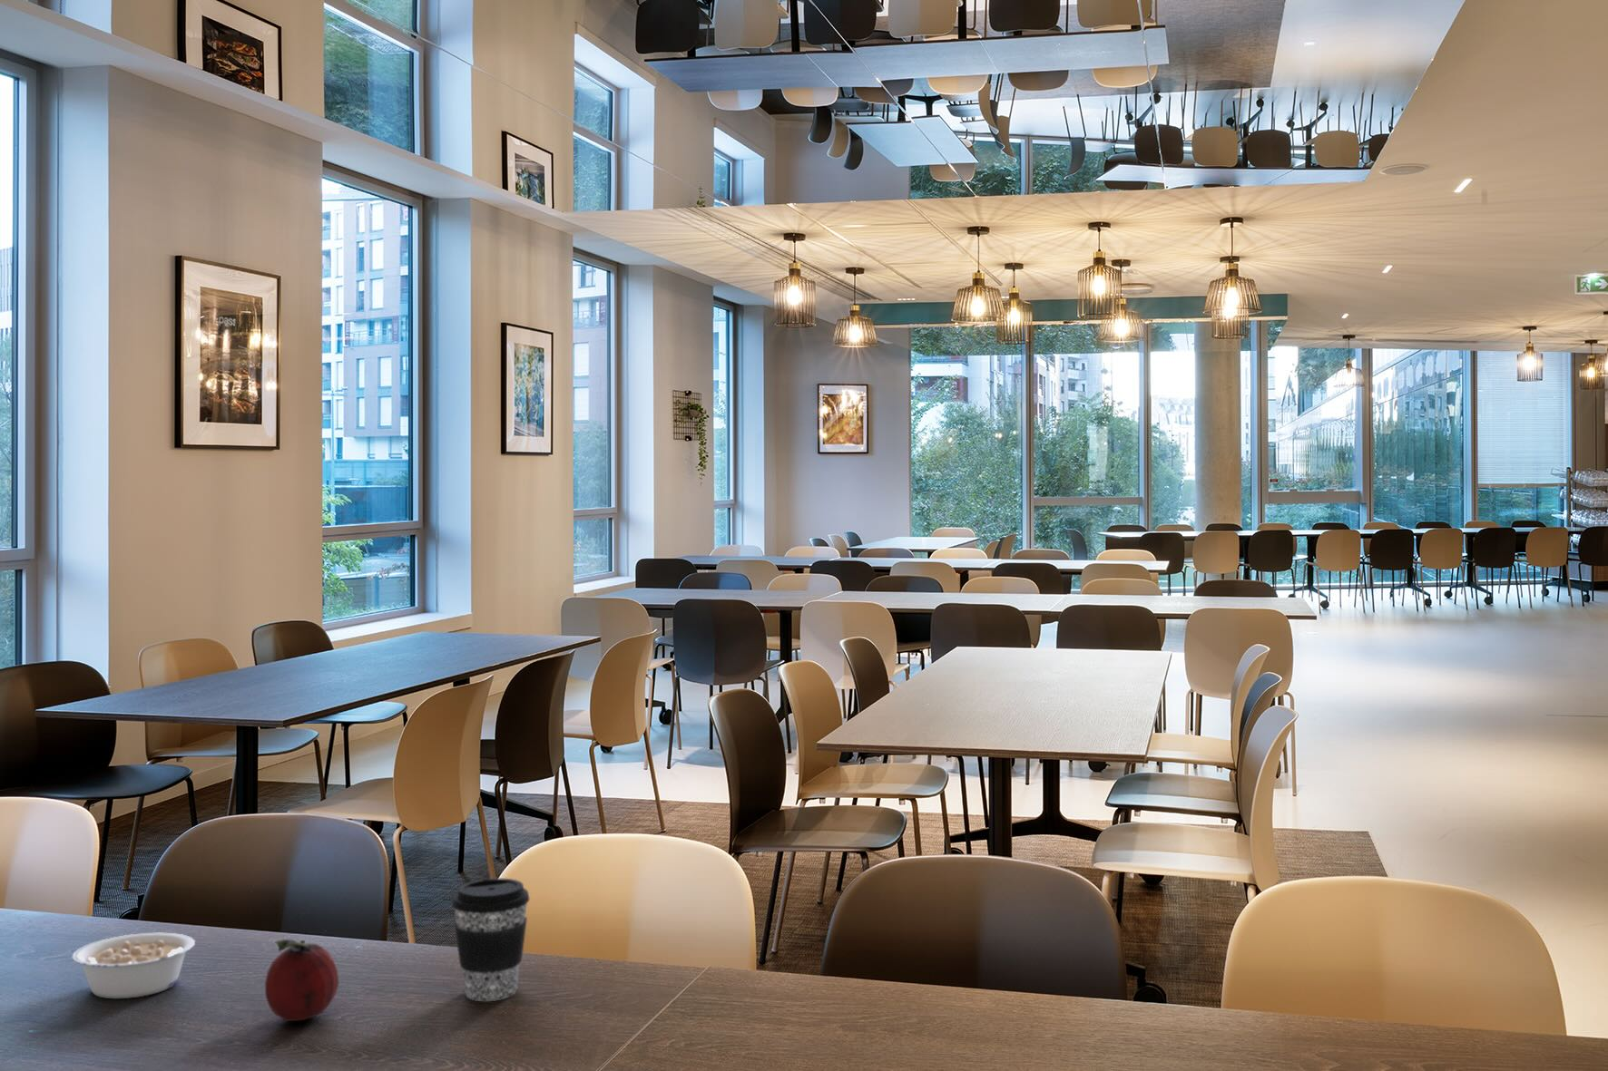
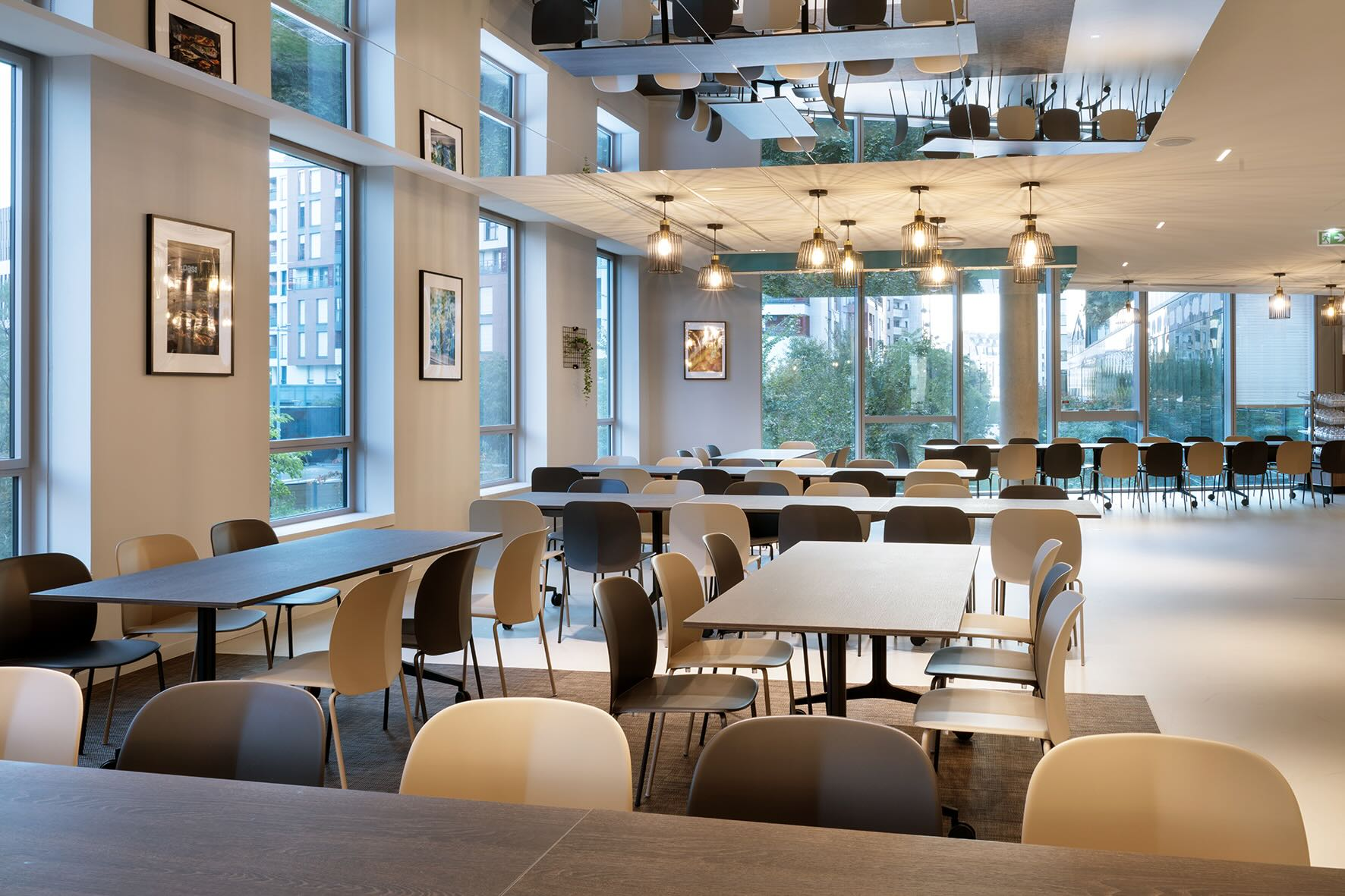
- fruit [264,938,341,1022]
- legume [71,932,196,999]
- coffee cup [451,877,531,1002]
